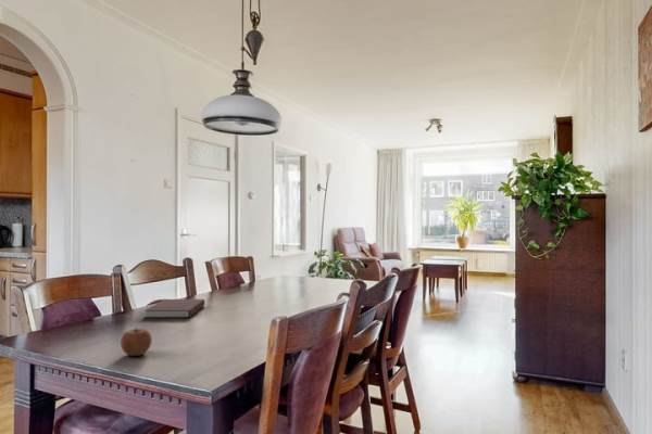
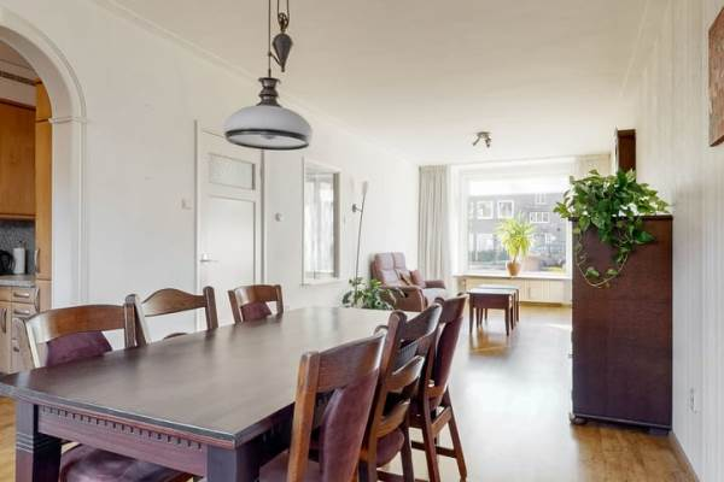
- apple [120,327,153,357]
- notebook [143,298,205,319]
